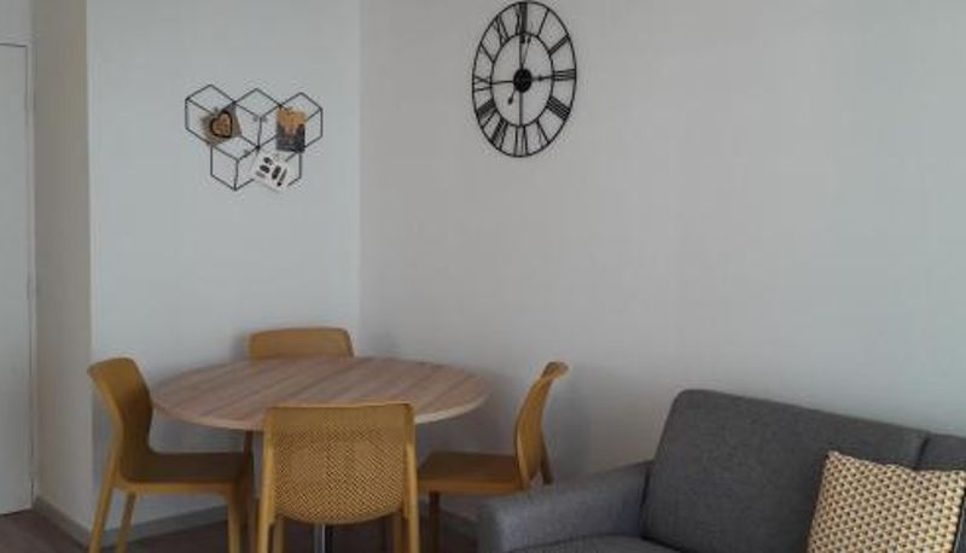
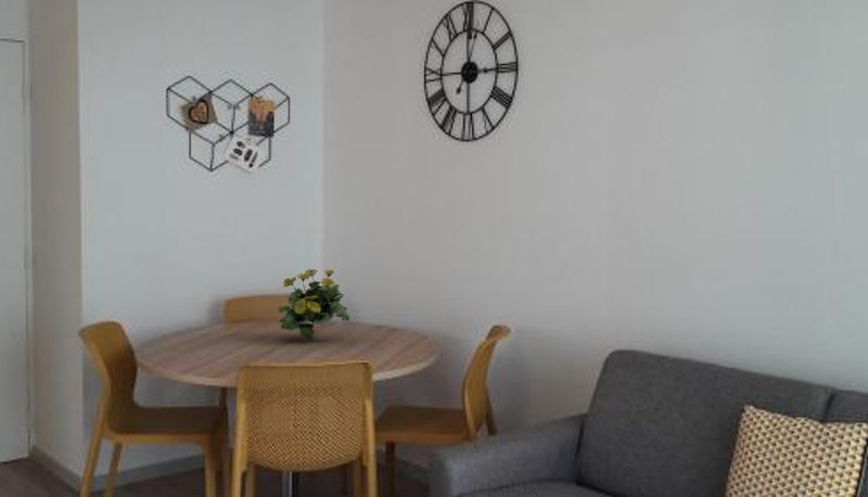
+ flowering plant [277,268,350,342]
